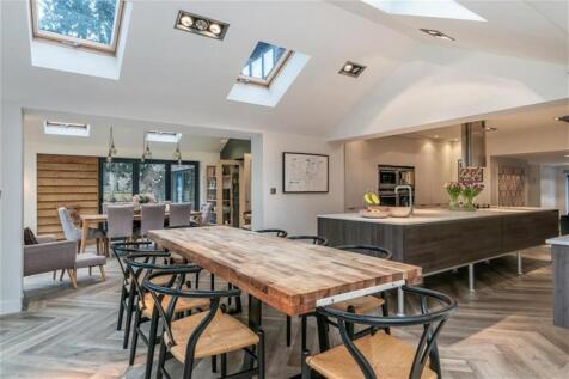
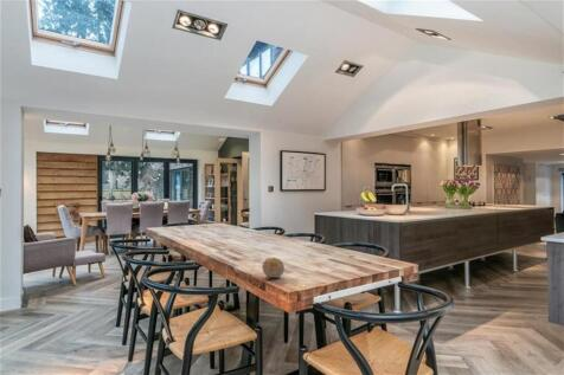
+ fruit [261,257,286,279]
